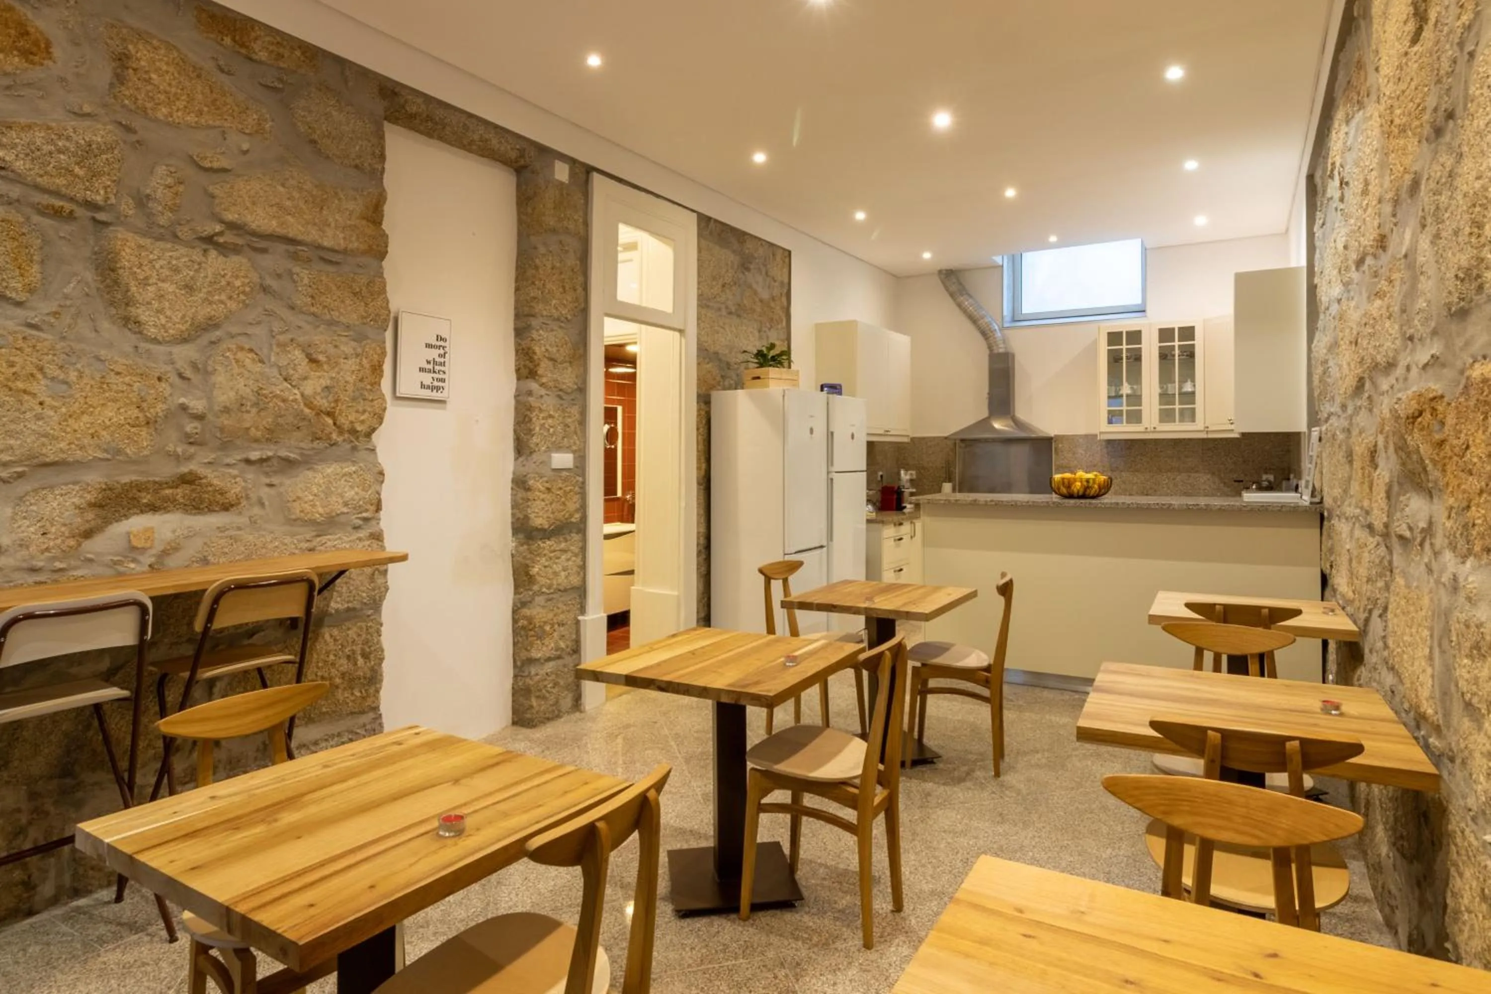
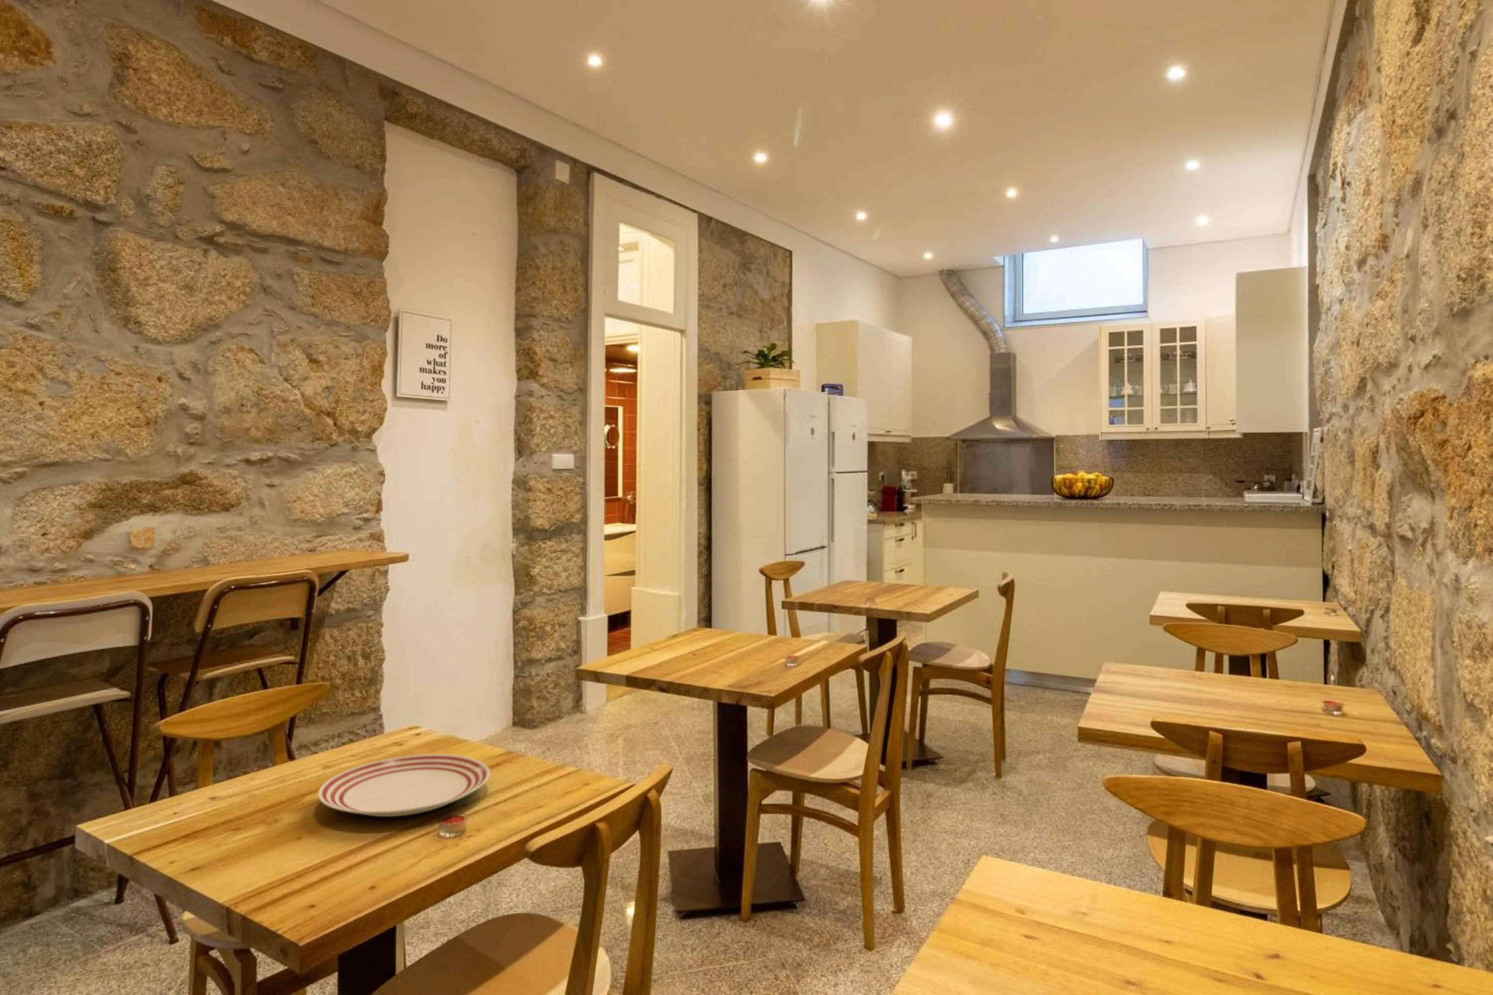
+ dinner plate [318,754,491,817]
